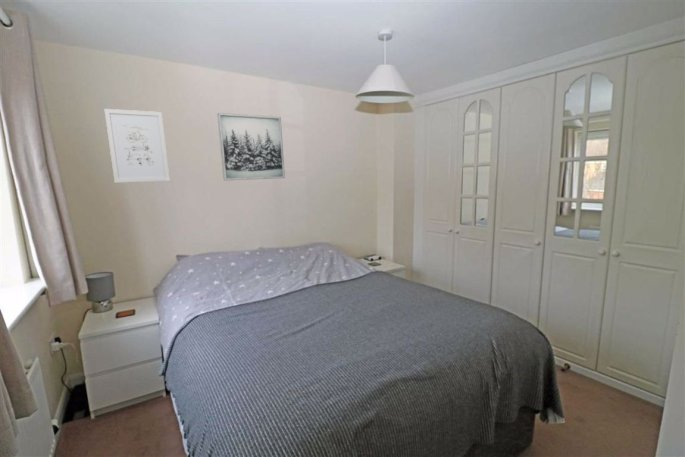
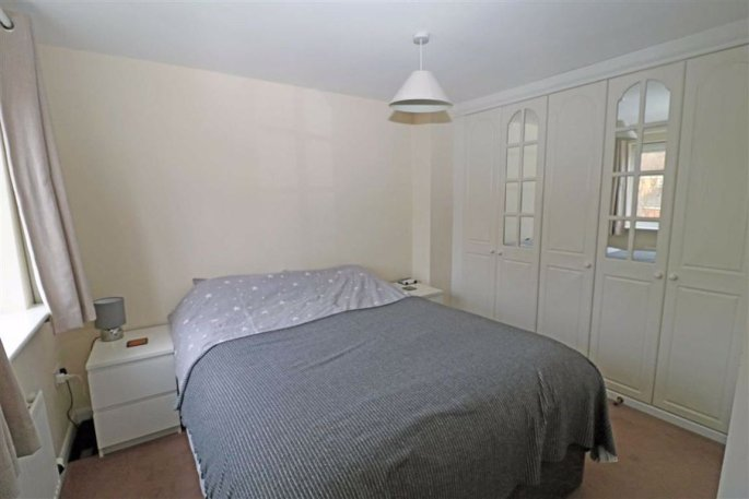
- wall art [216,112,286,181]
- wall art [104,108,171,184]
